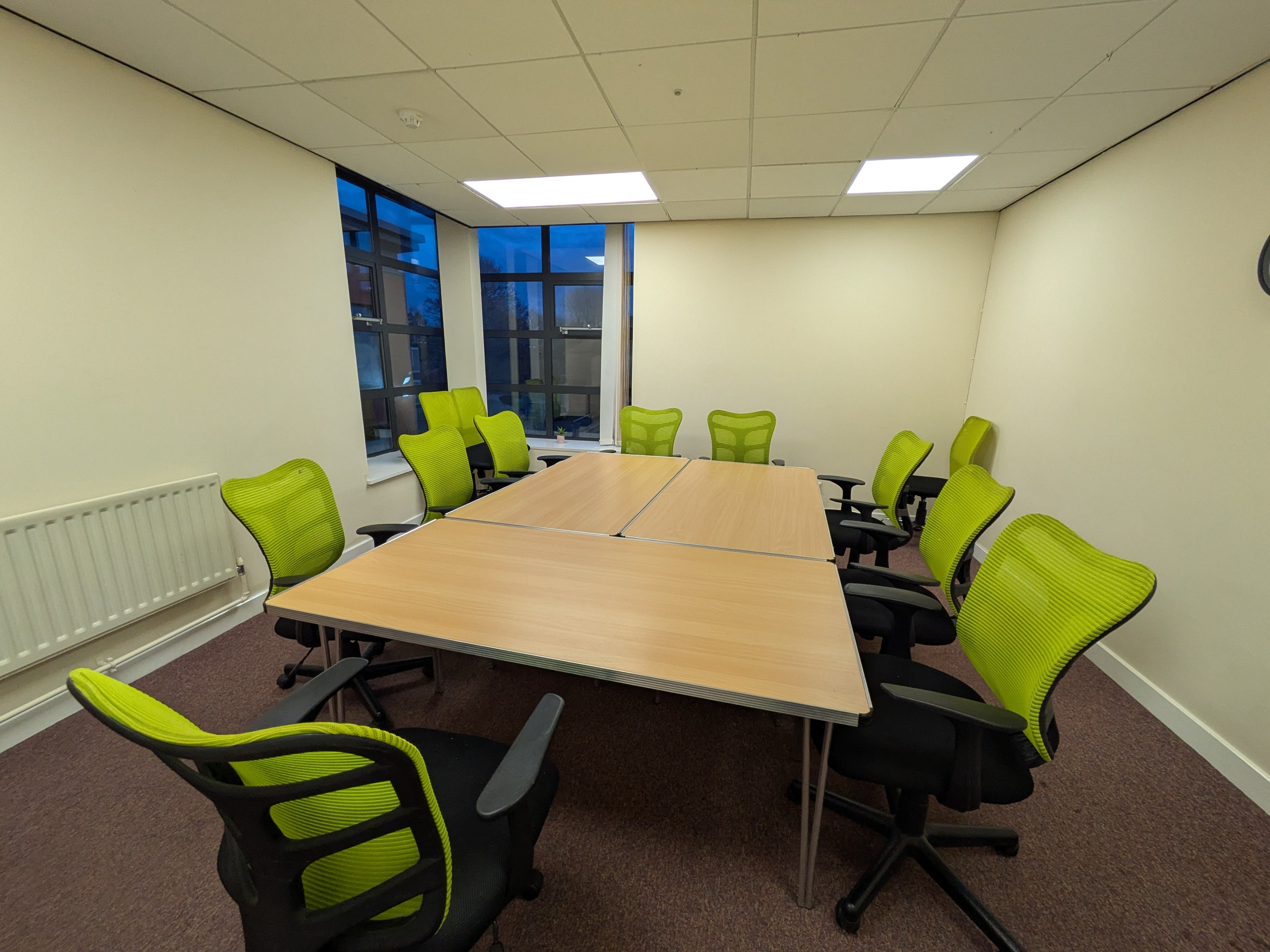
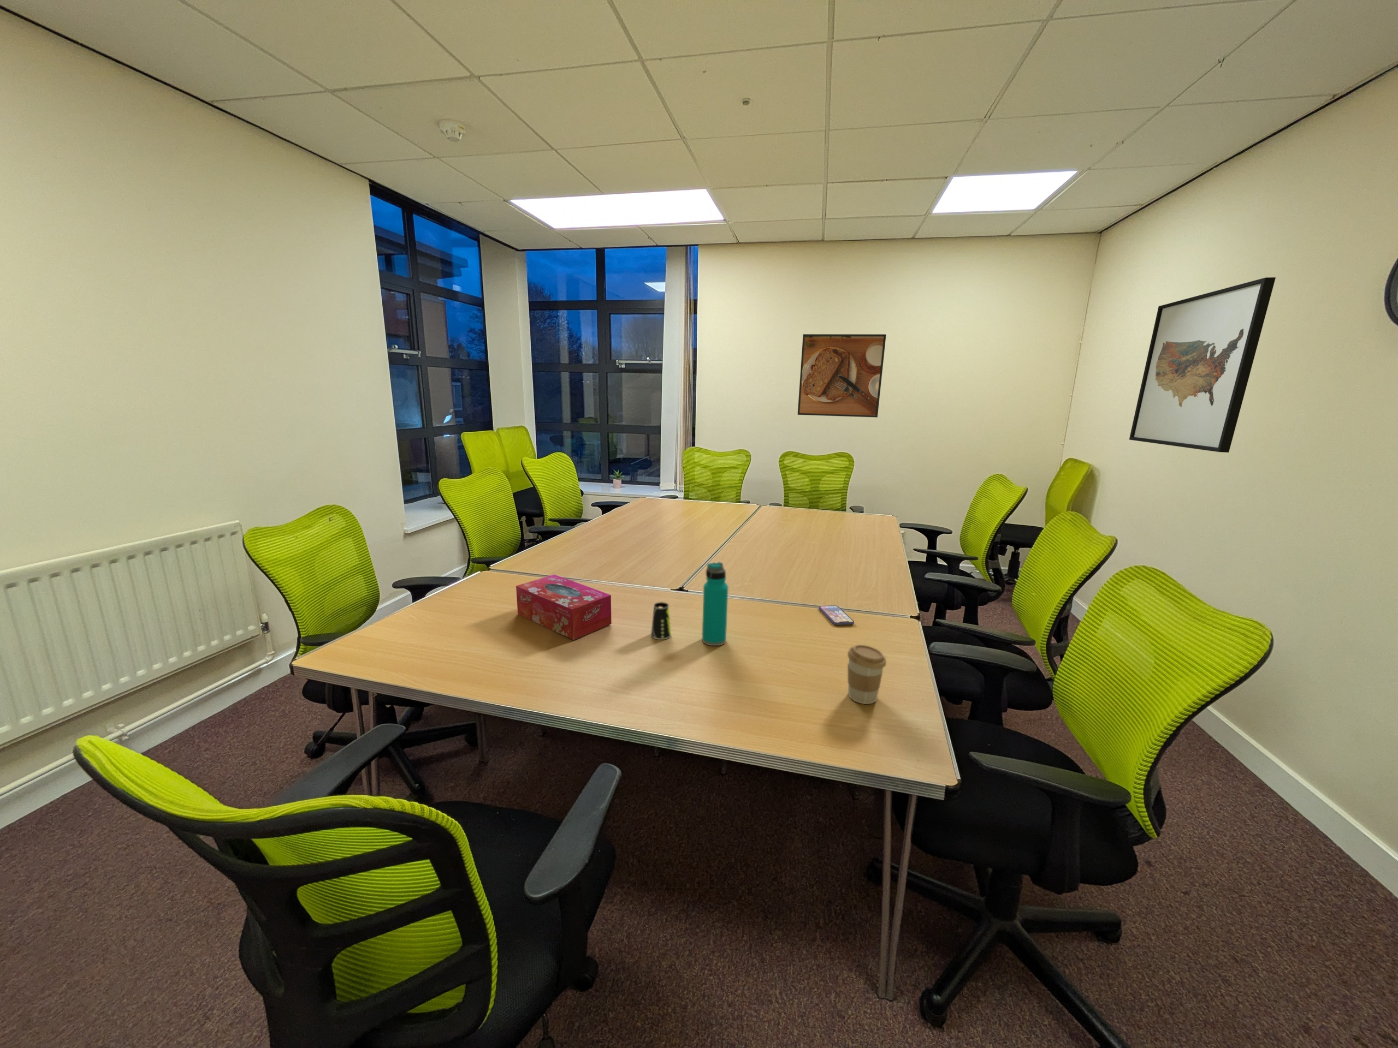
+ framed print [797,334,887,418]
+ coffee cup [847,644,887,705]
+ smartphone [819,604,854,625]
+ tissue box [515,575,612,641]
+ cup [651,601,671,641]
+ water bottle [701,561,729,646]
+ wall art [1128,276,1276,454]
